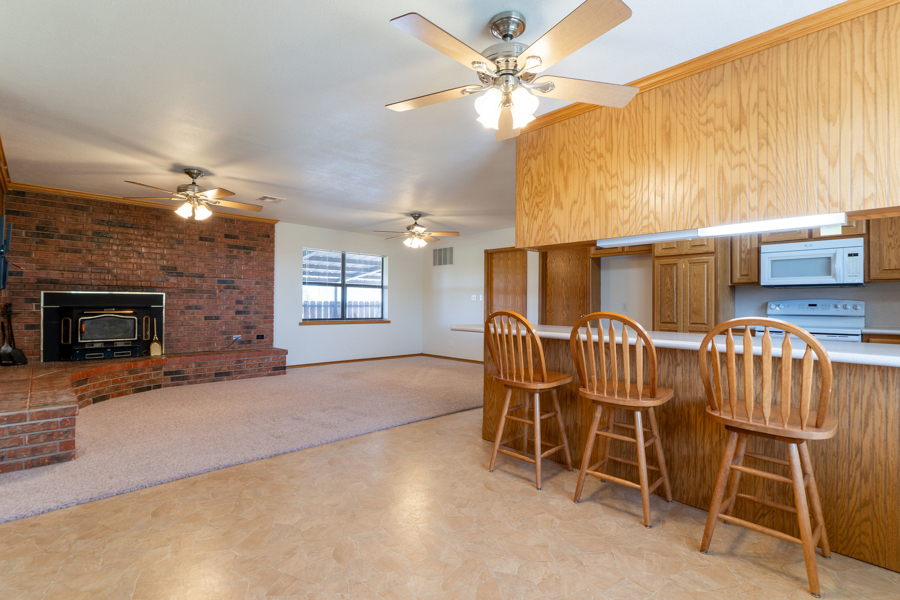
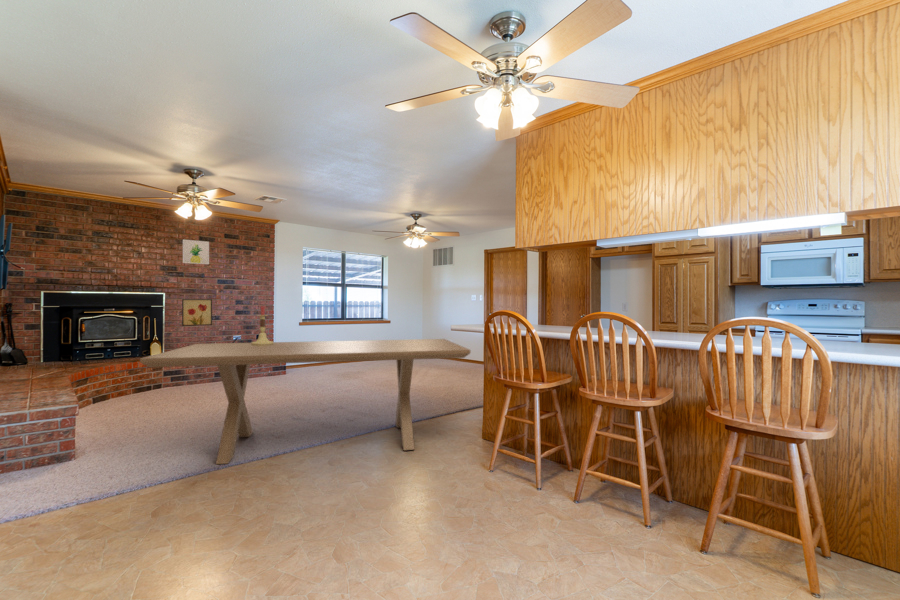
+ wall art [181,298,213,327]
+ dining table [139,338,472,465]
+ wall art [182,238,210,265]
+ candlestick [251,305,274,345]
